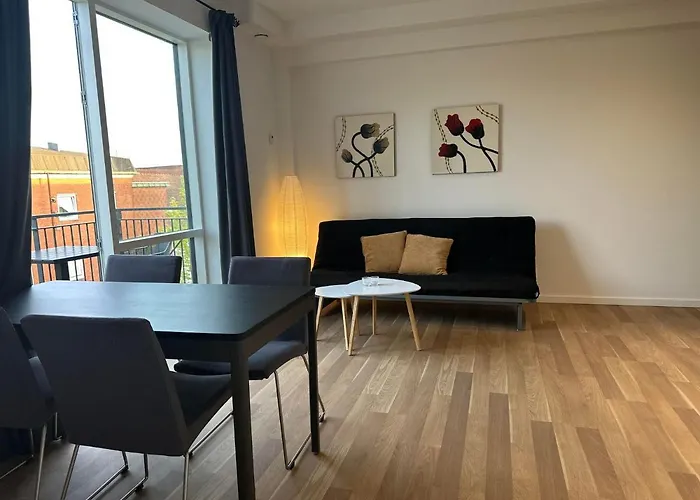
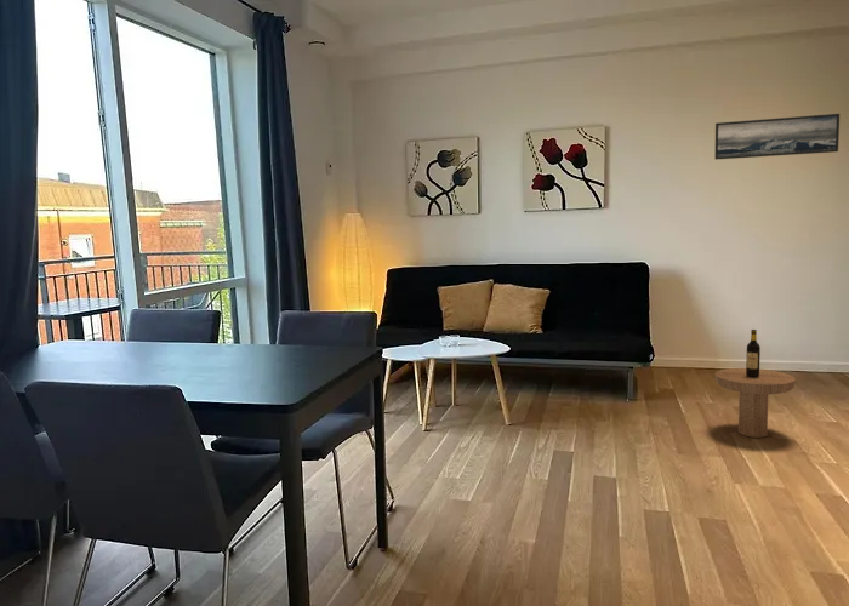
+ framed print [713,113,841,161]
+ side table [714,328,797,439]
